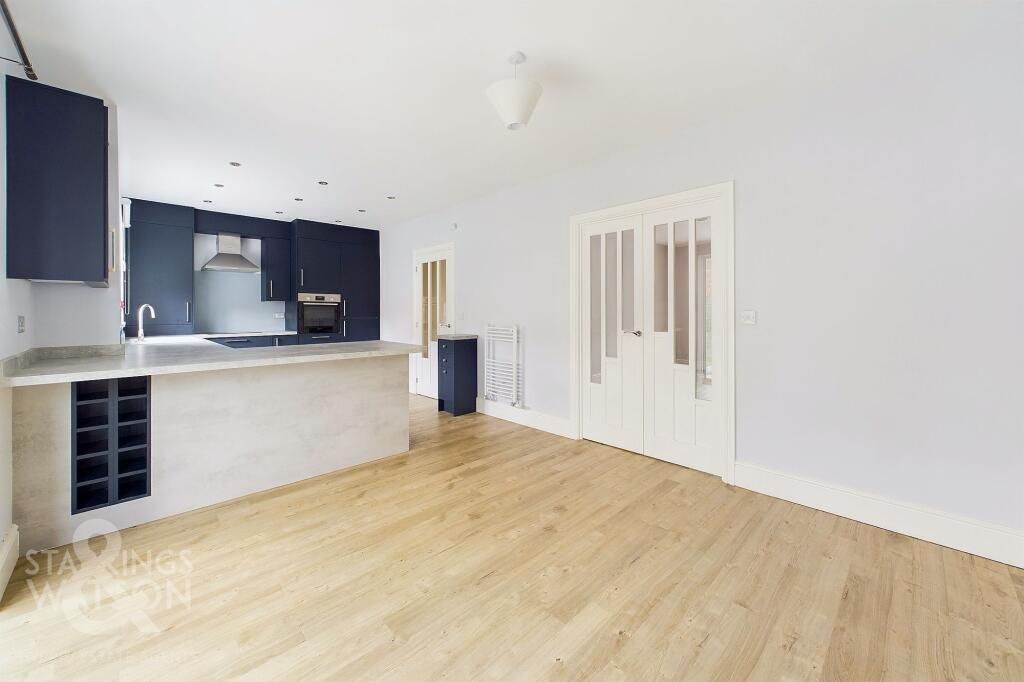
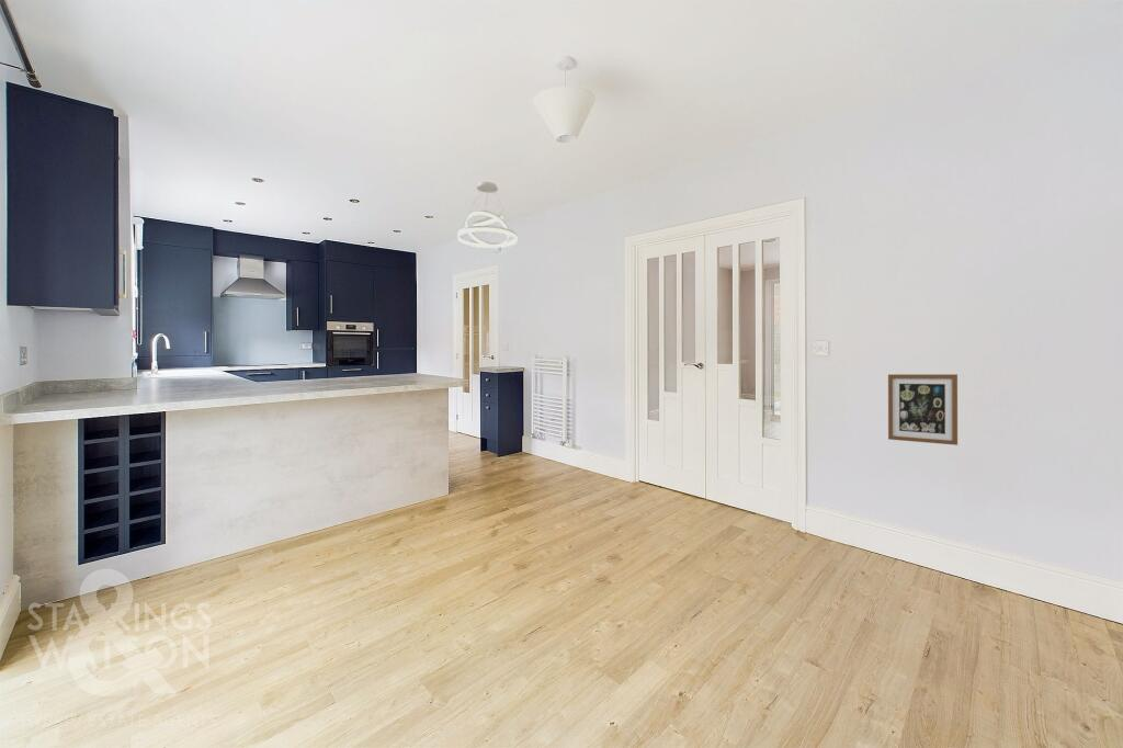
+ wall art [887,373,958,446]
+ pendant light [456,181,518,249]
